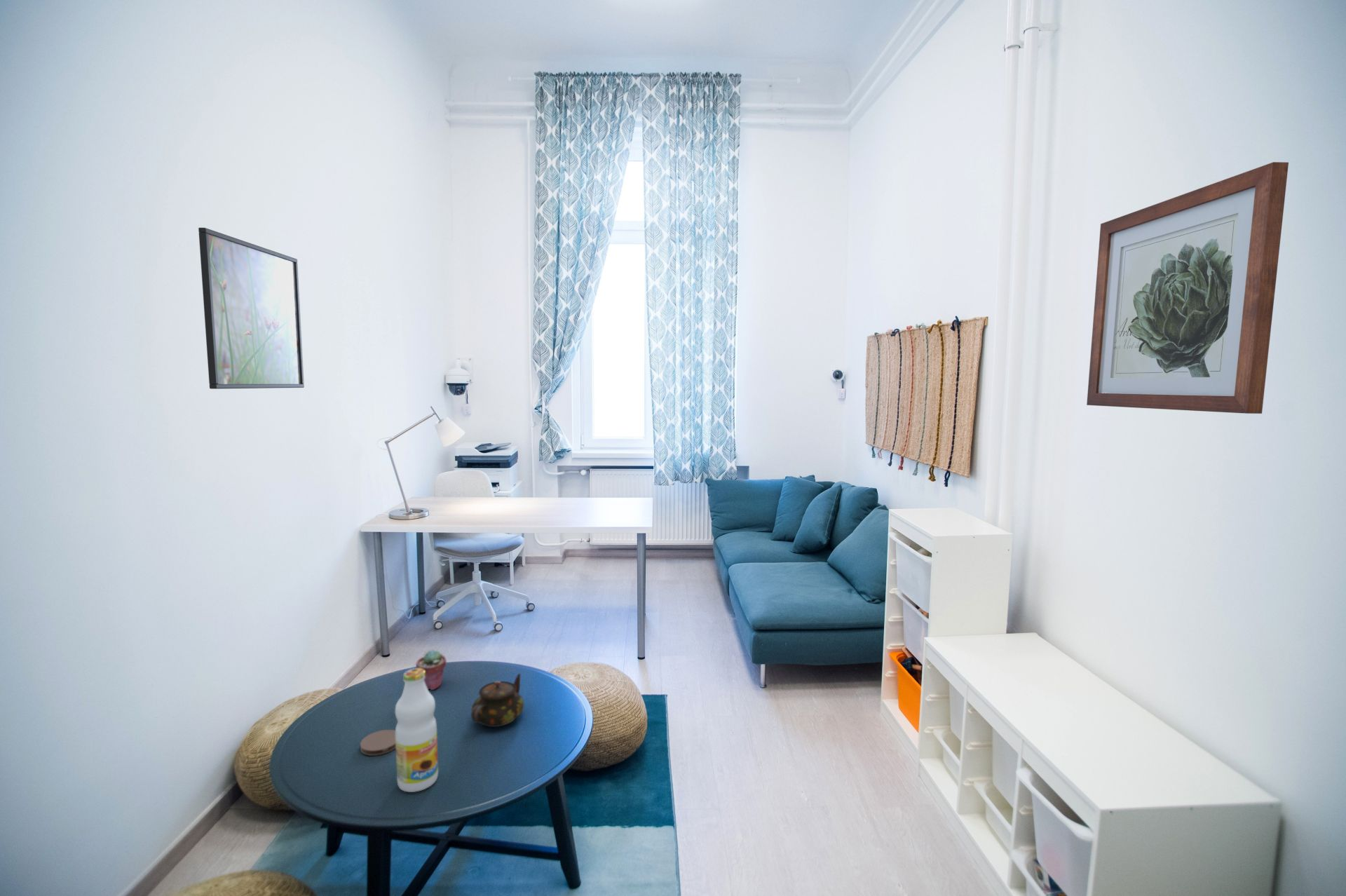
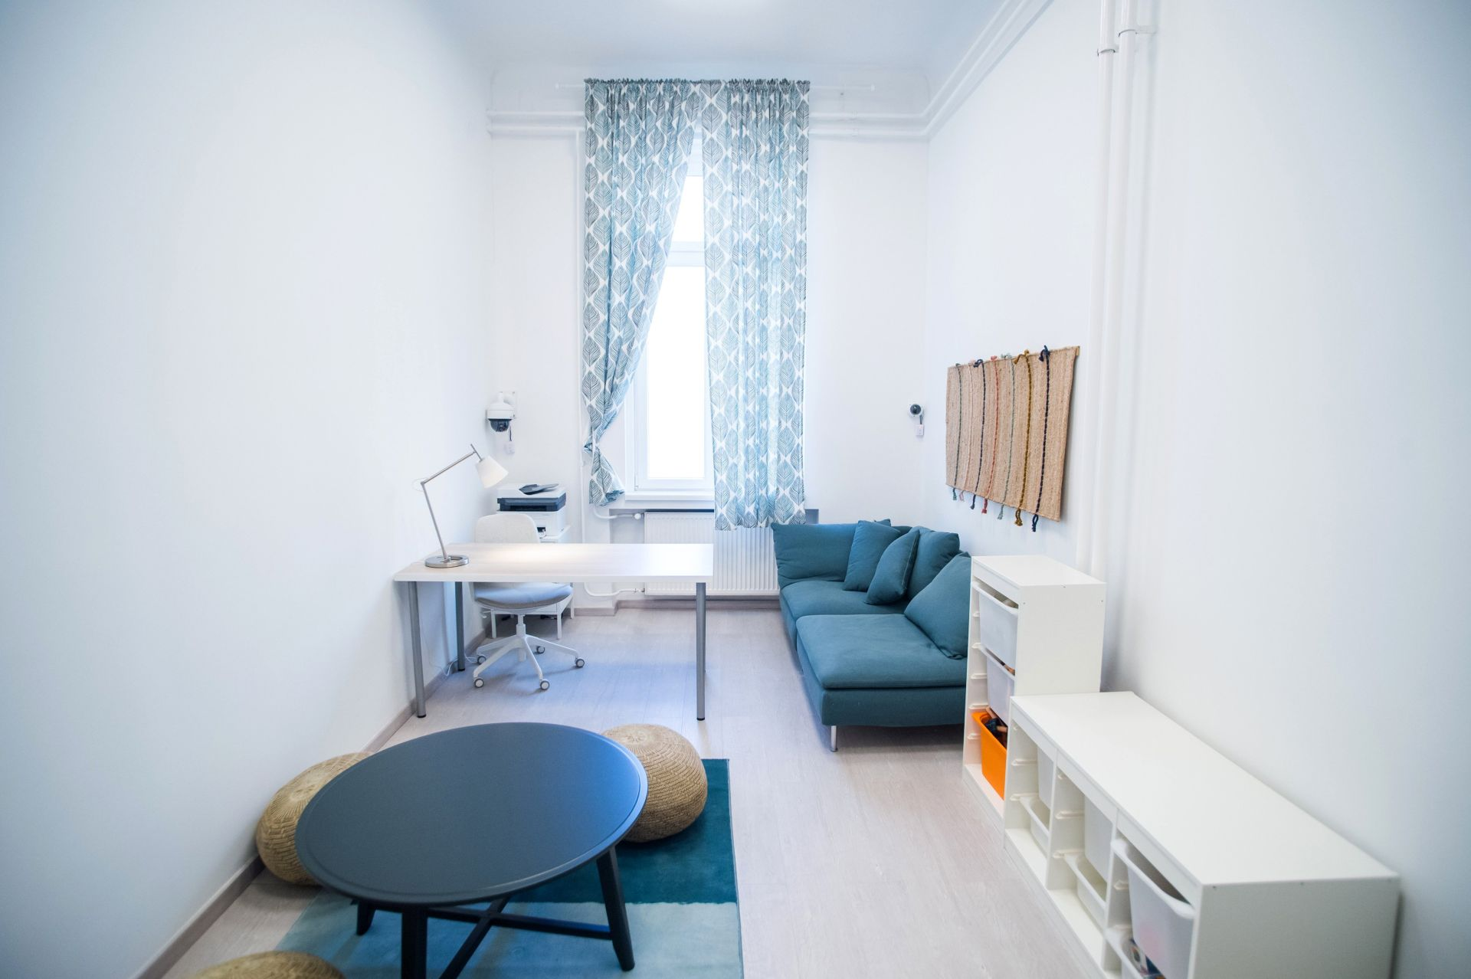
- teapot [470,672,525,728]
- wall art [1086,161,1289,414]
- beverage bottle [394,667,439,793]
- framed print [198,227,305,390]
- coaster [360,729,396,756]
- potted succulent [415,649,447,691]
